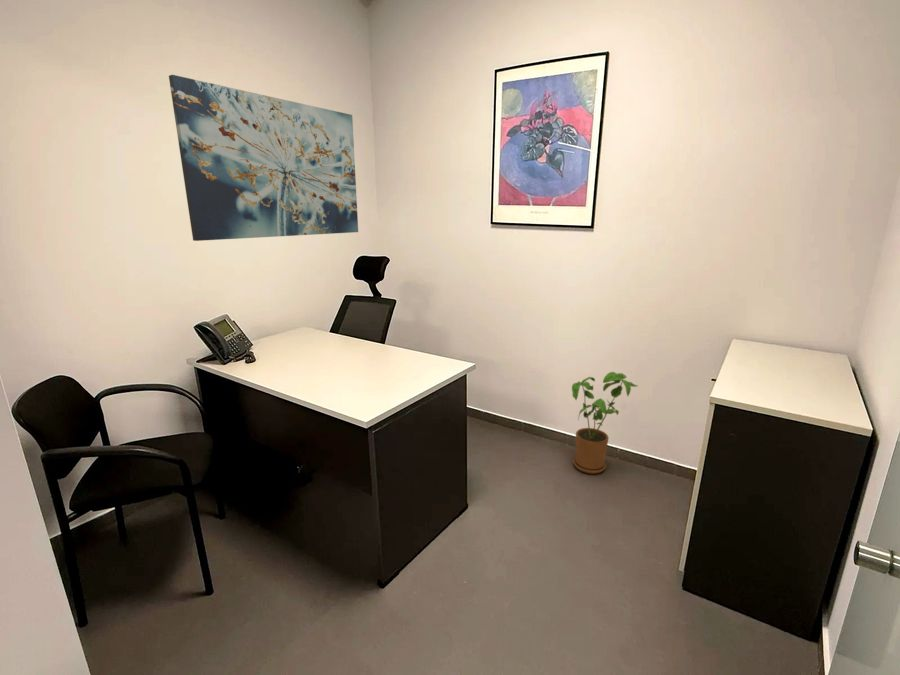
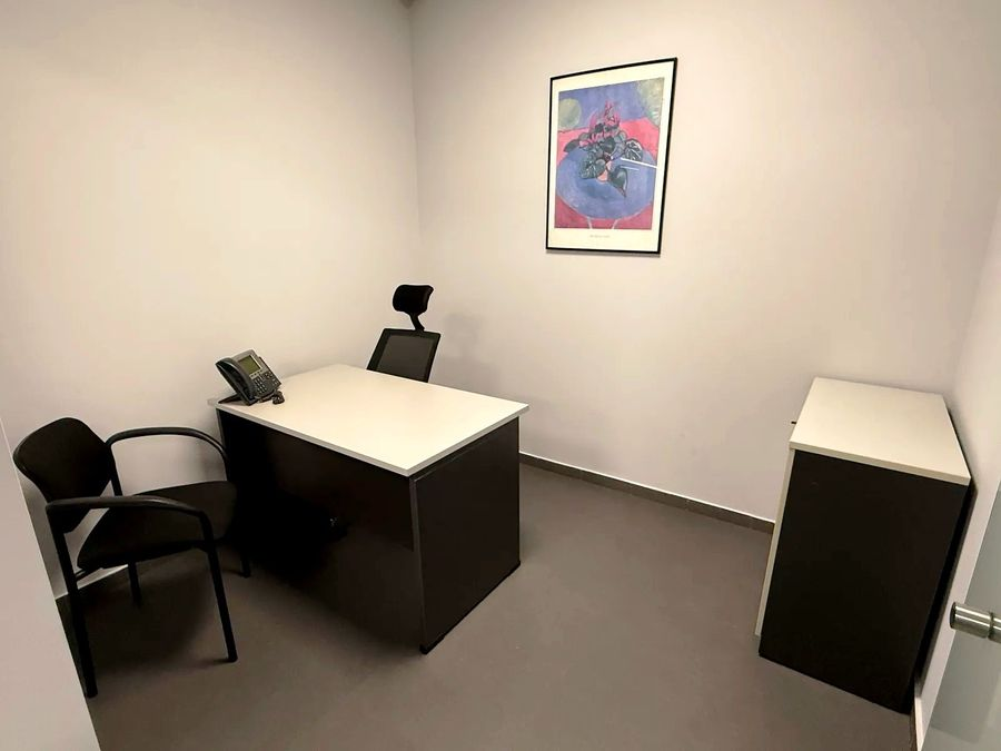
- house plant [571,371,638,475]
- wall art [168,74,359,242]
